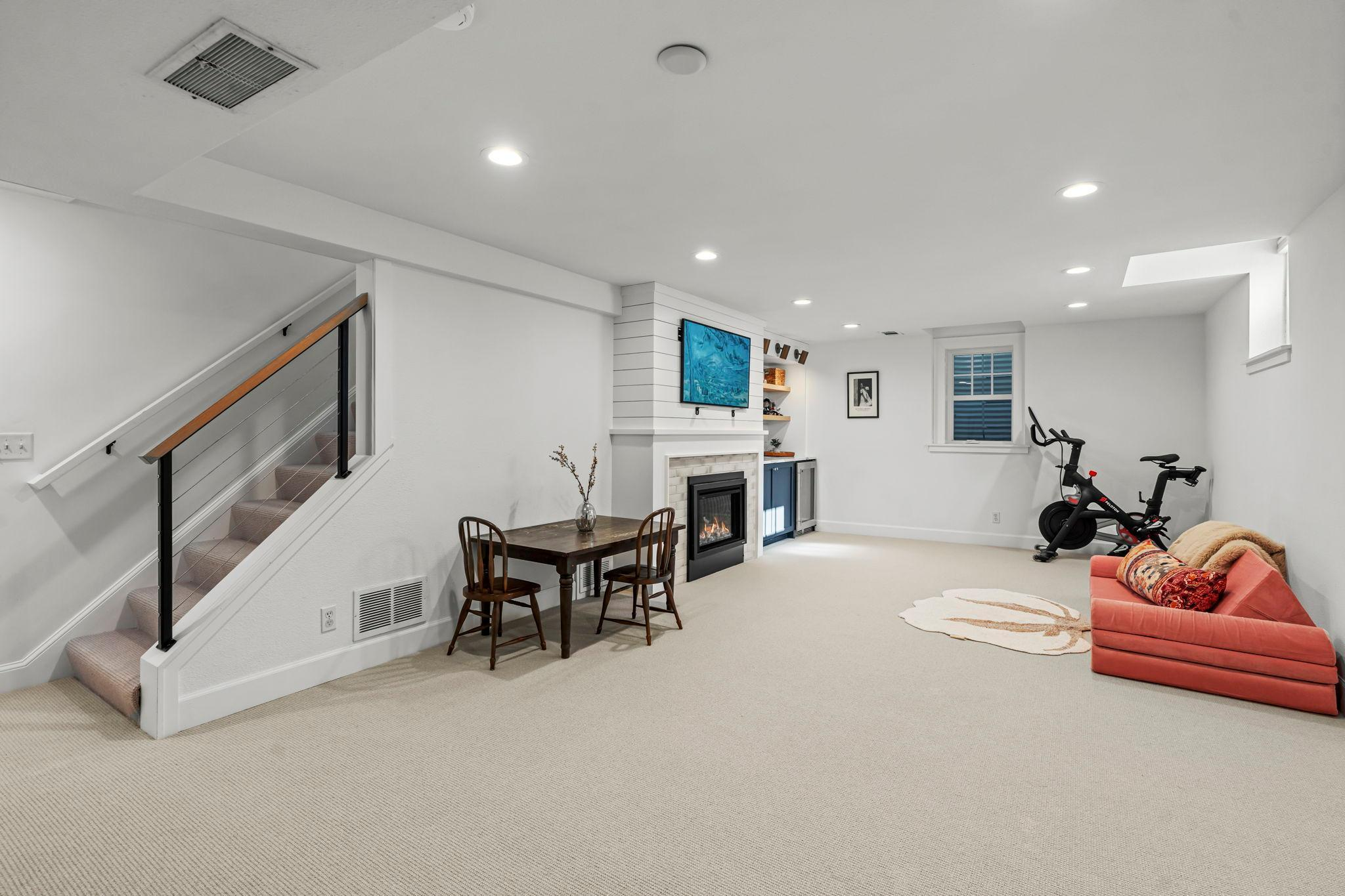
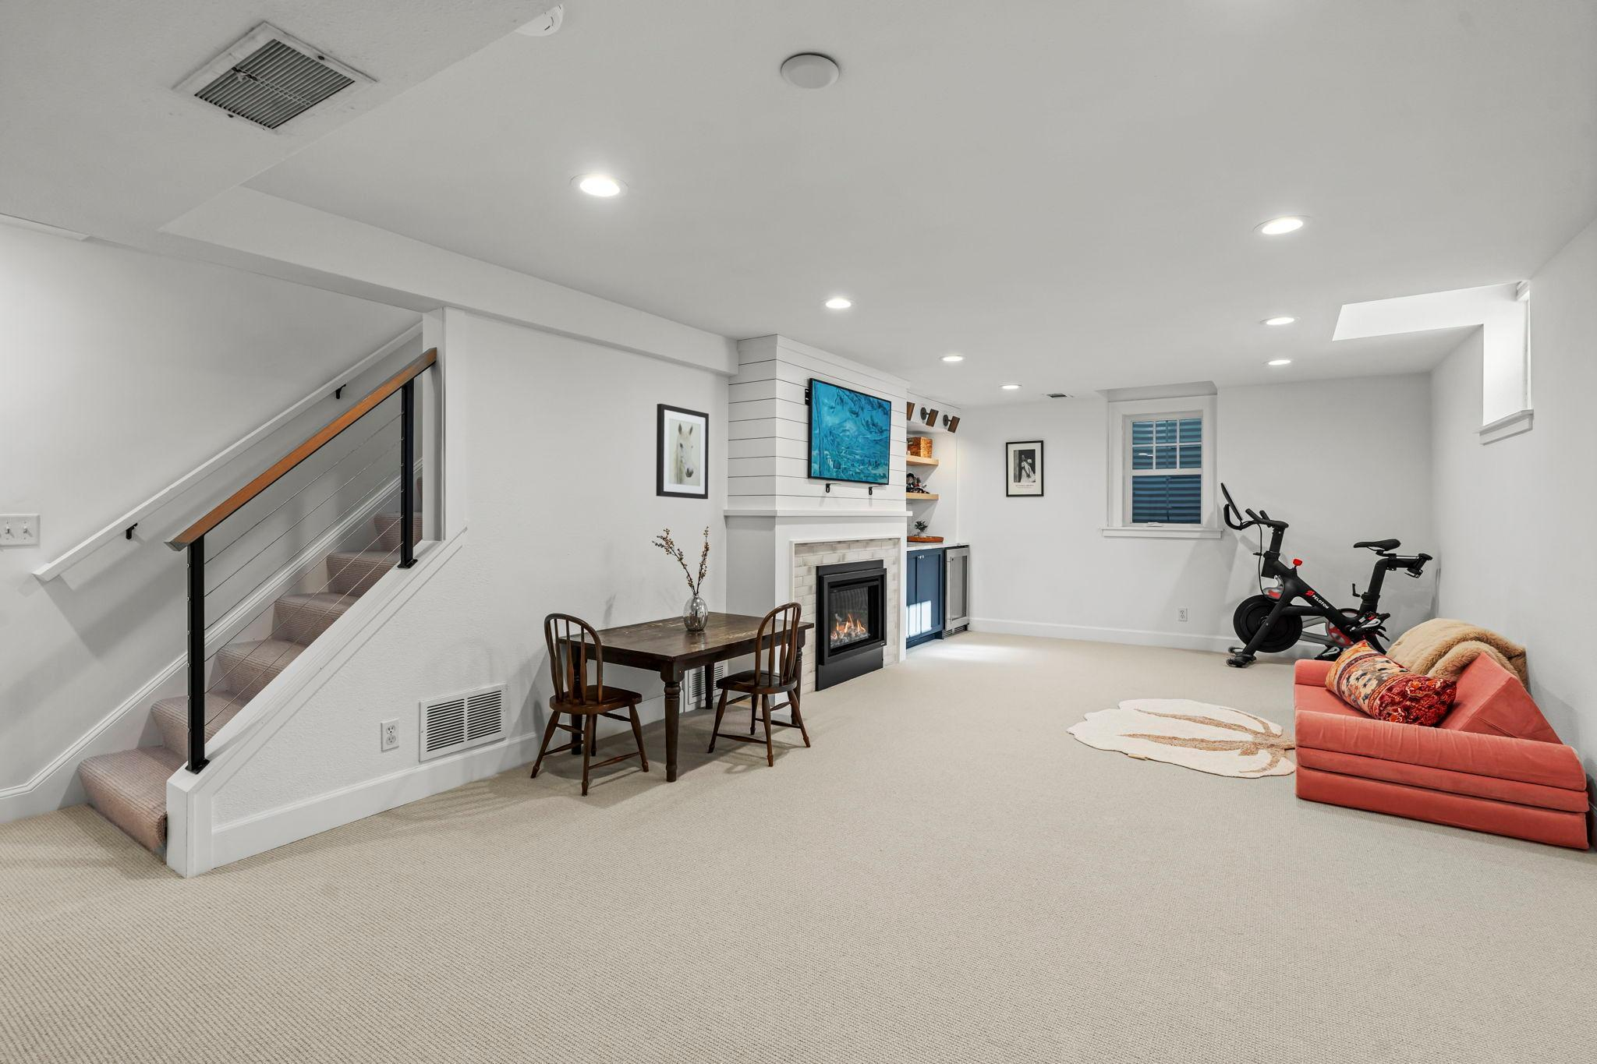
+ wall art [655,403,710,500]
